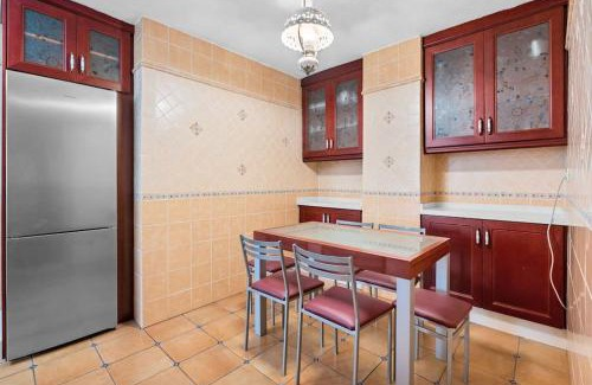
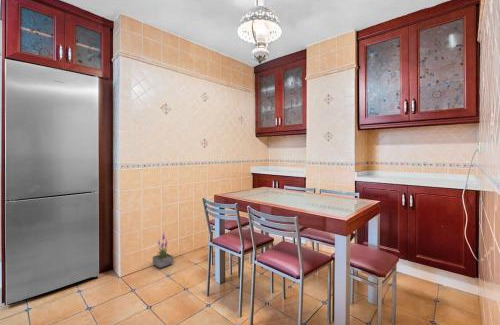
+ potted plant [152,231,174,269]
